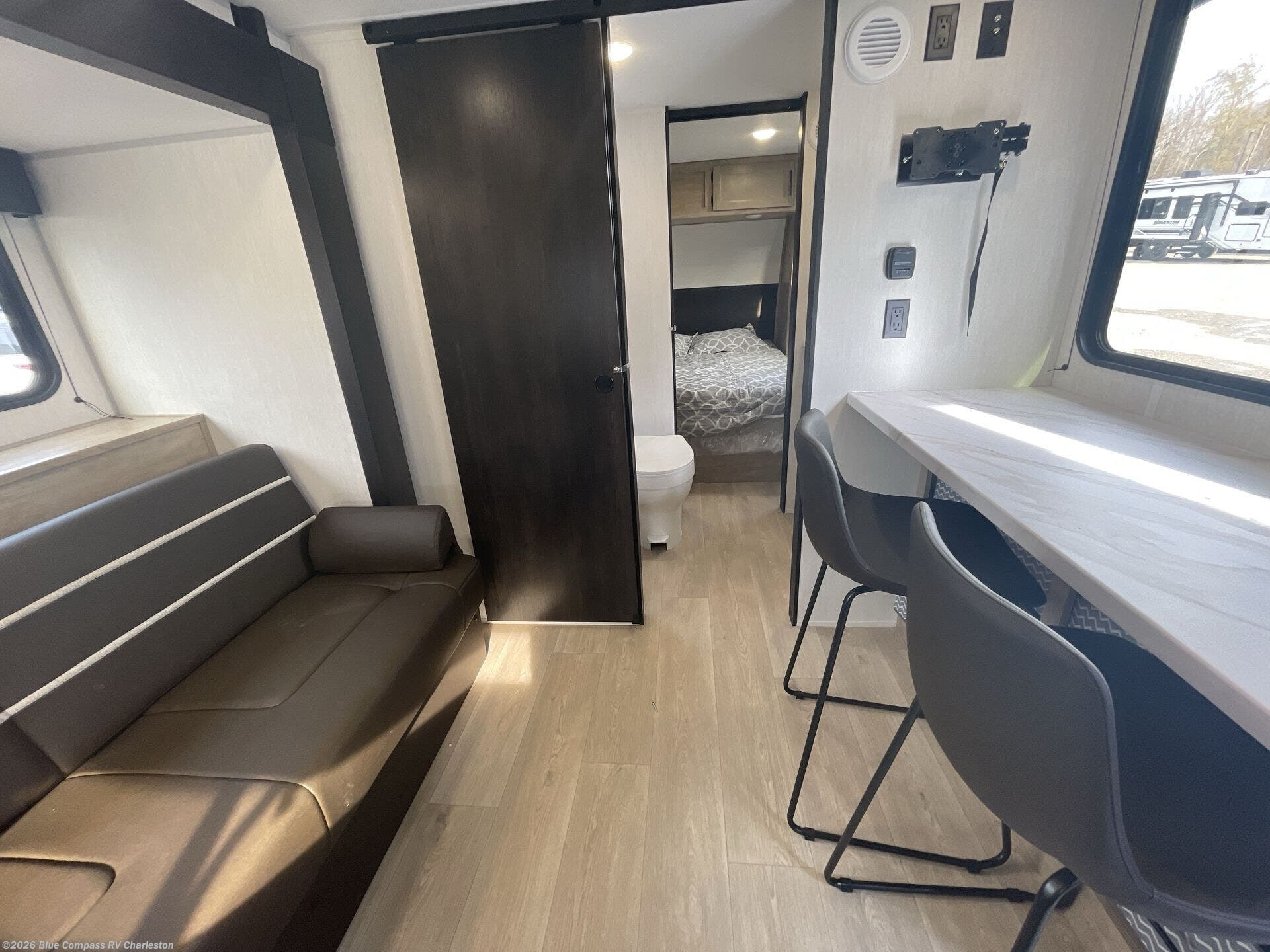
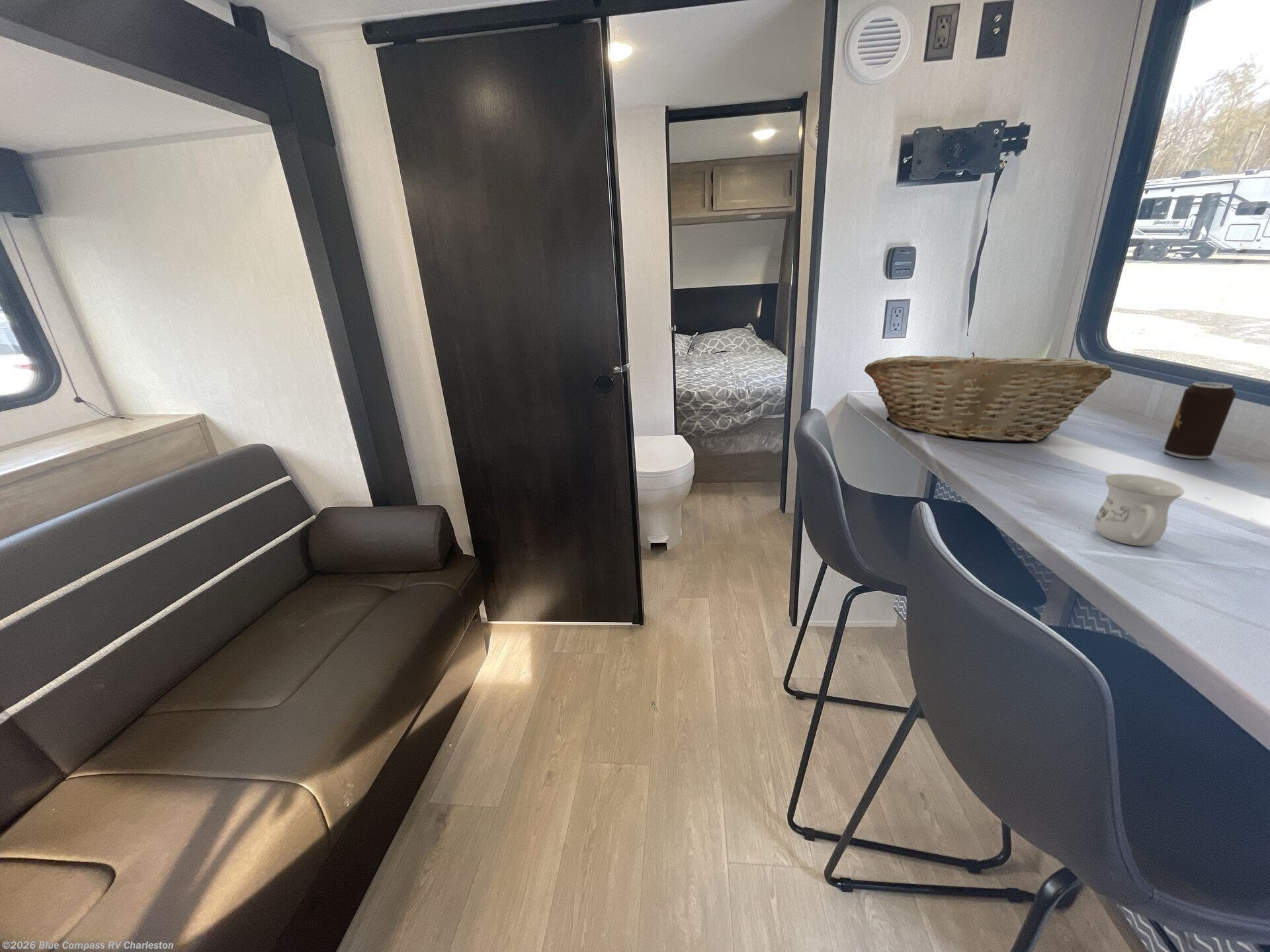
+ fruit basket [864,352,1113,443]
+ beverage can [1164,381,1237,459]
+ mug [1094,473,1186,547]
